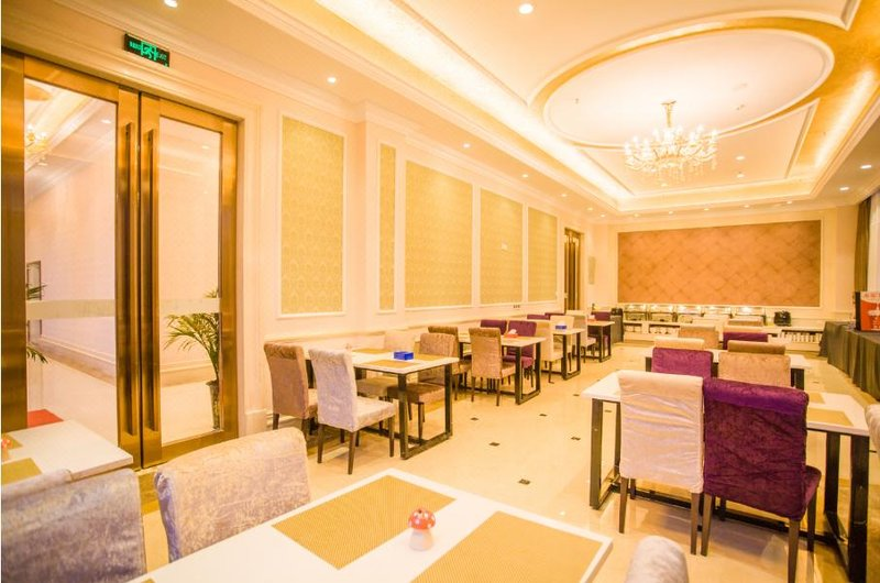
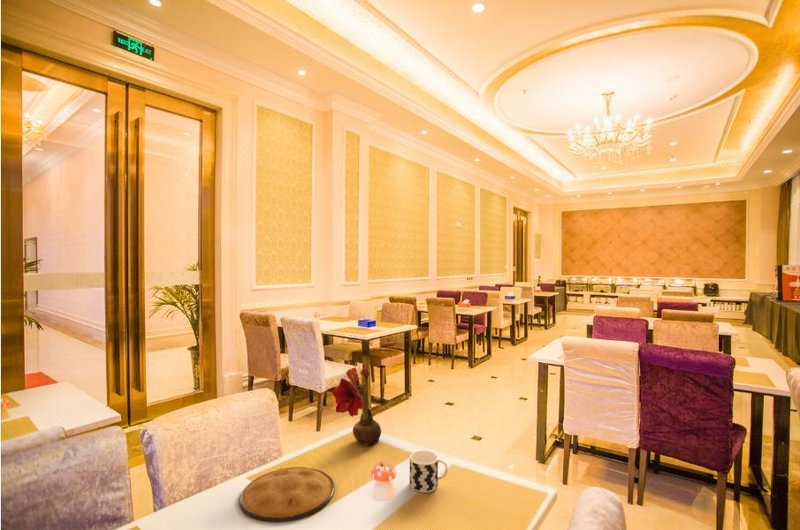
+ plate [238,466,335,523]
+ flower [331,365,382,446]
+ cup [409,450,449,493]
